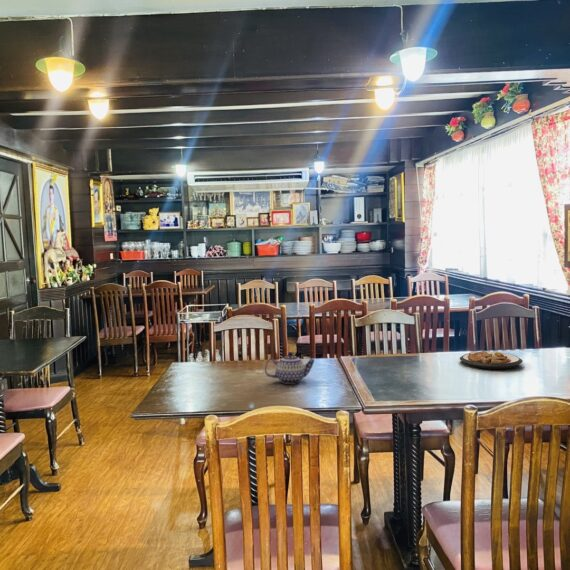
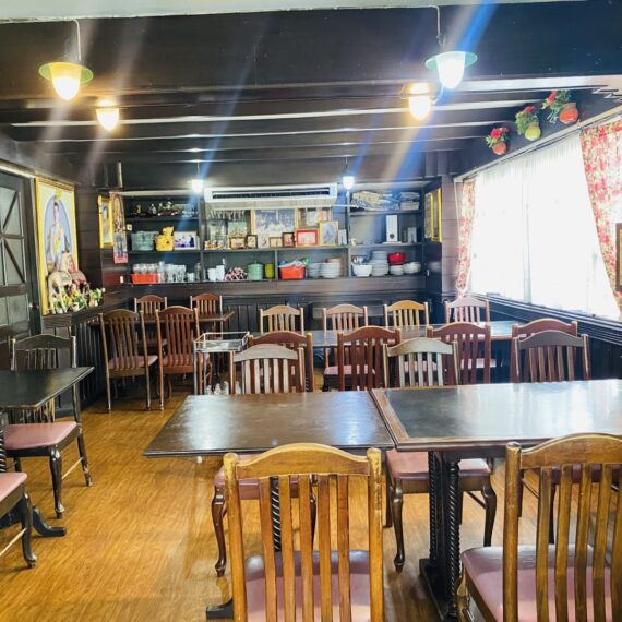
- plate [459,350,524,370]
- teapot [264,351,315,385]
